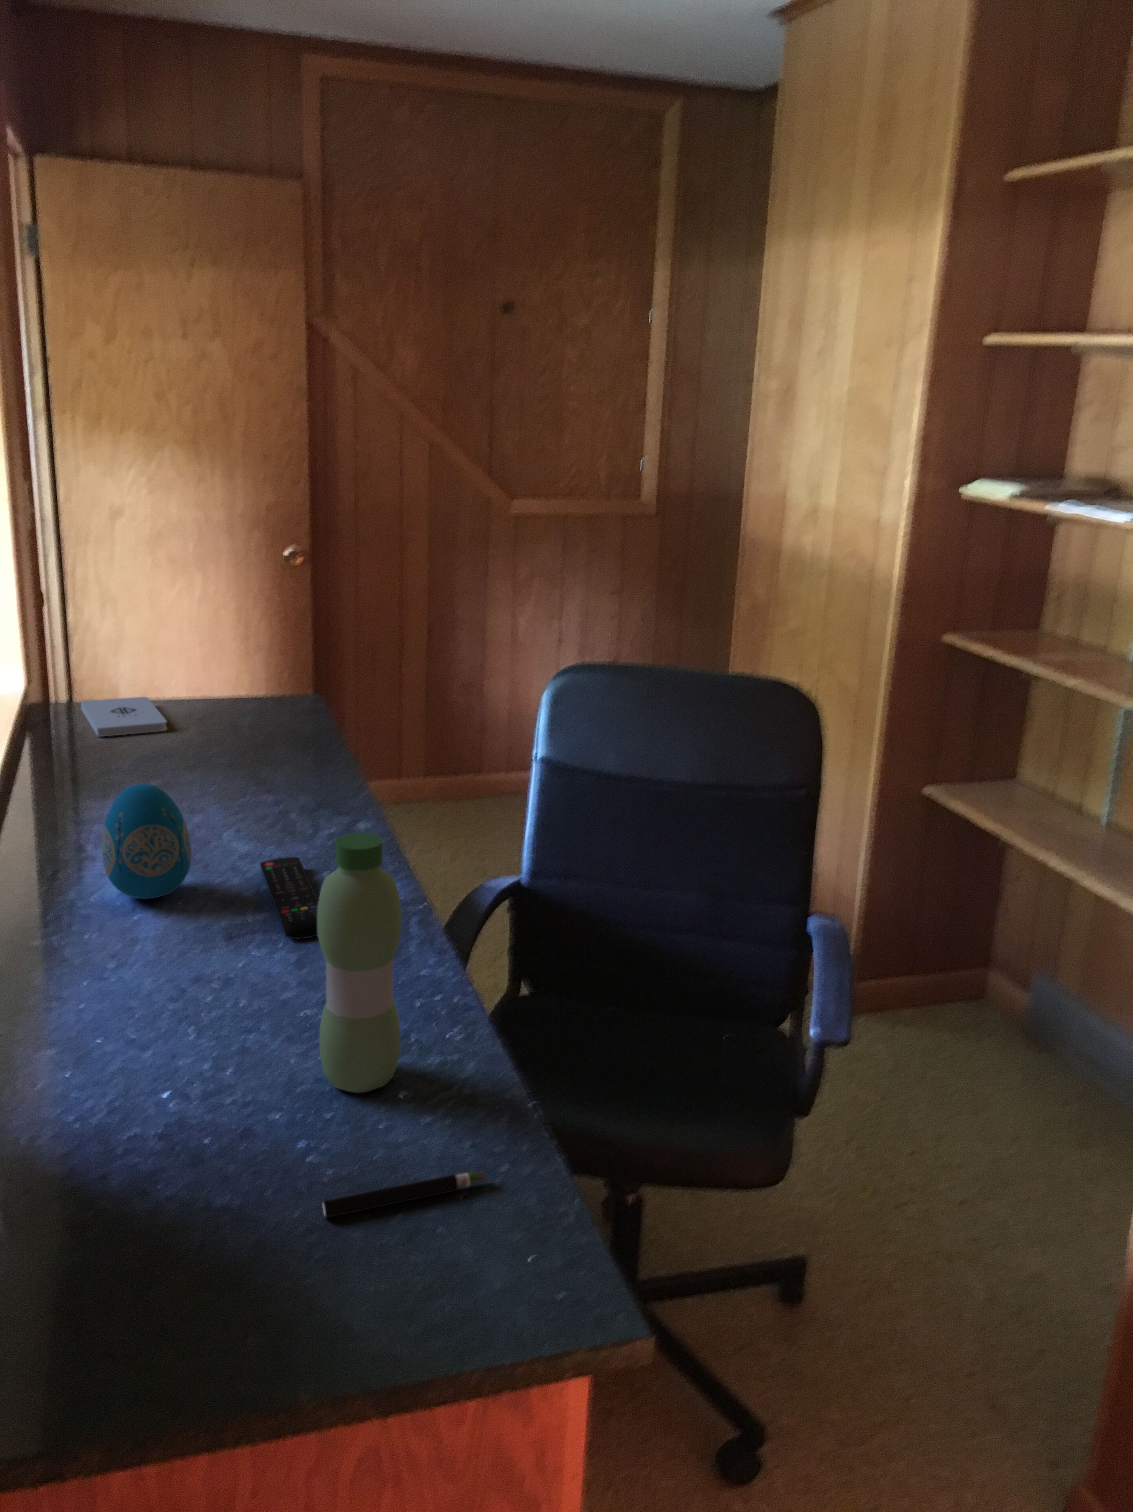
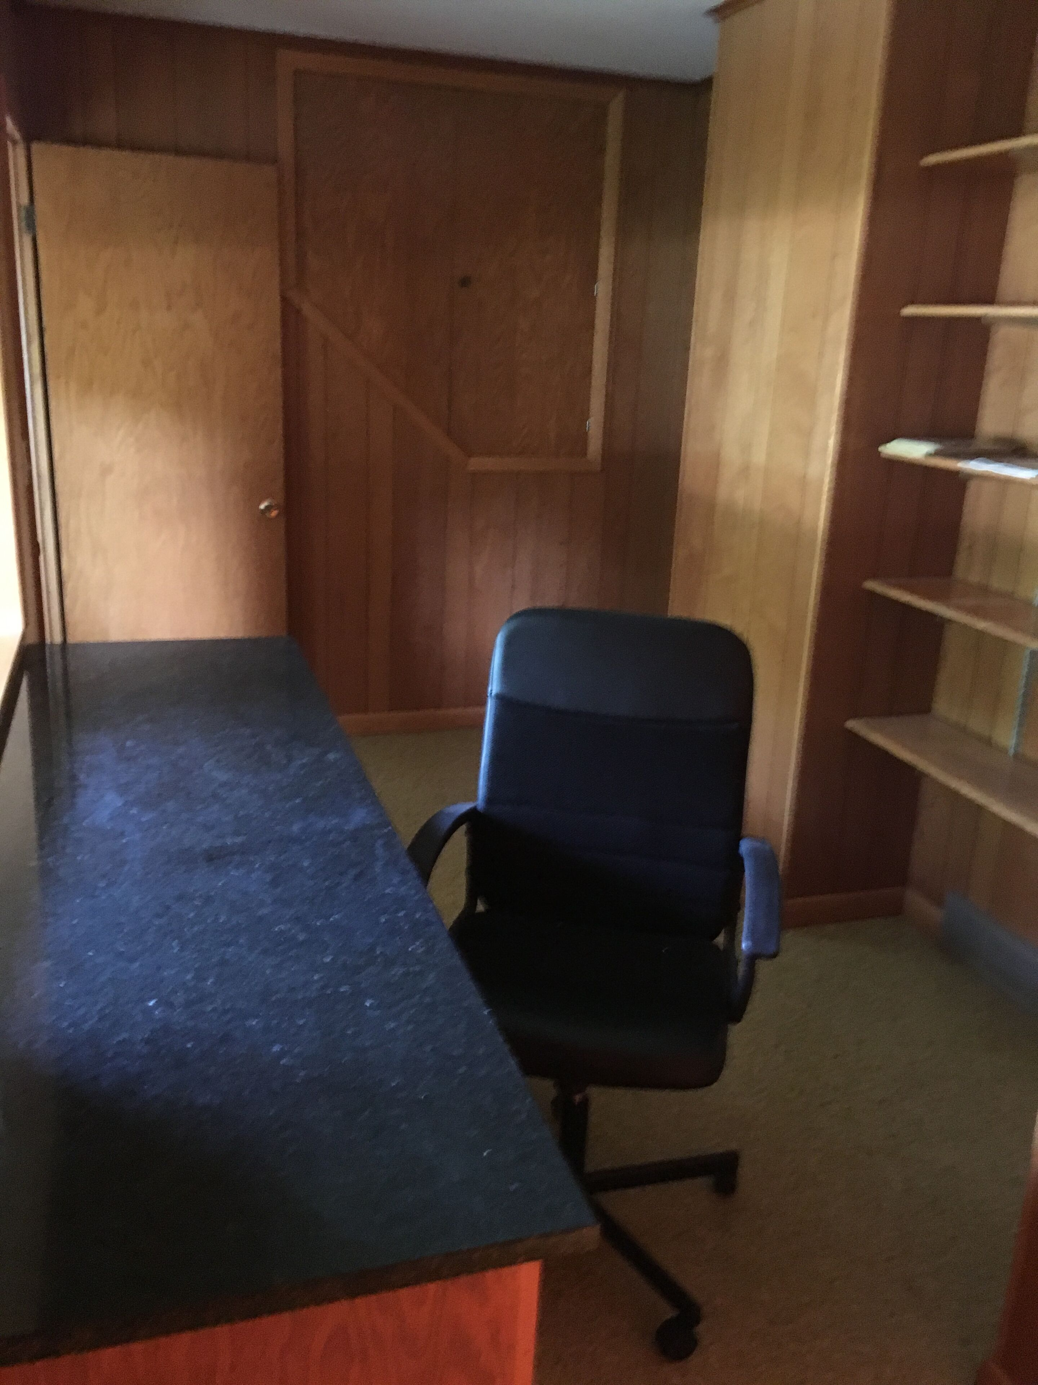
- decorative egg [101,783,192,899]
- notepad [80,696,168,737]
- electrical cable [321,1170,487,1218]
- water bottle [317,832,401,1093]
- remote control [259,856,319,939]
